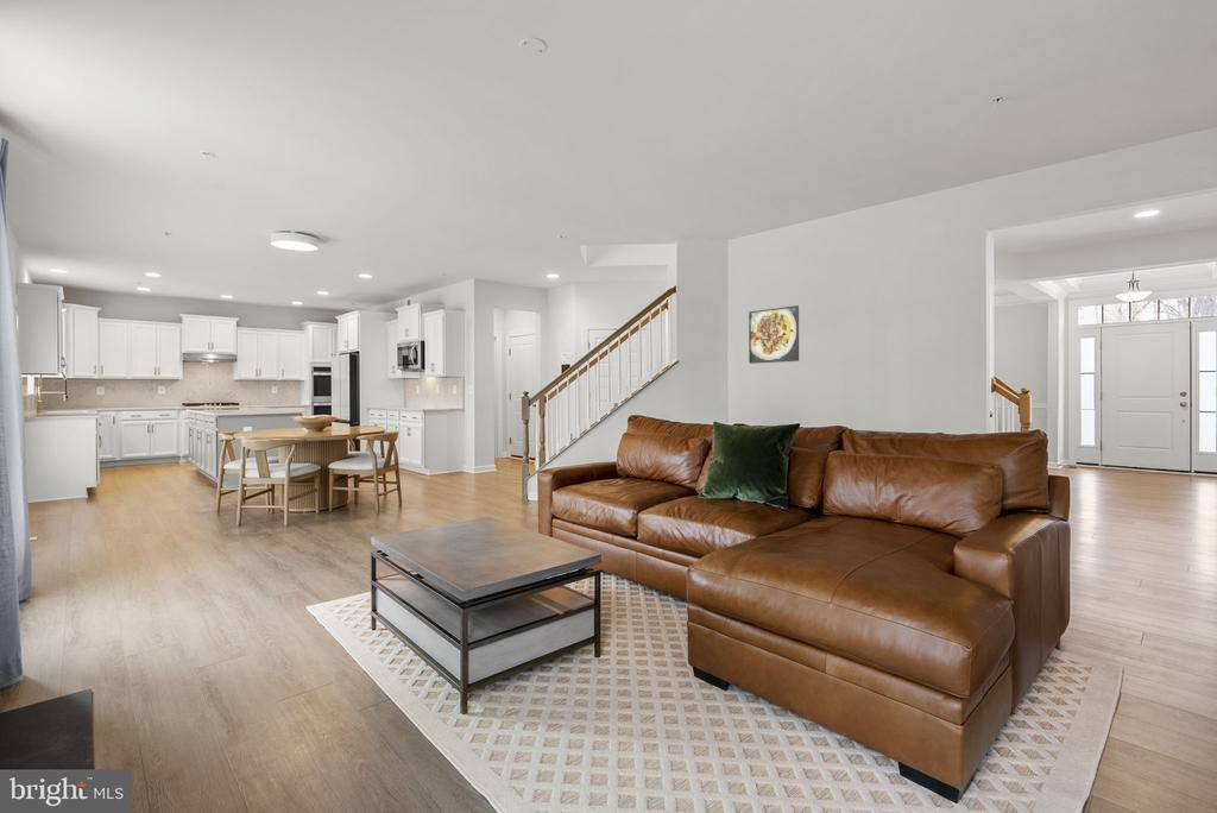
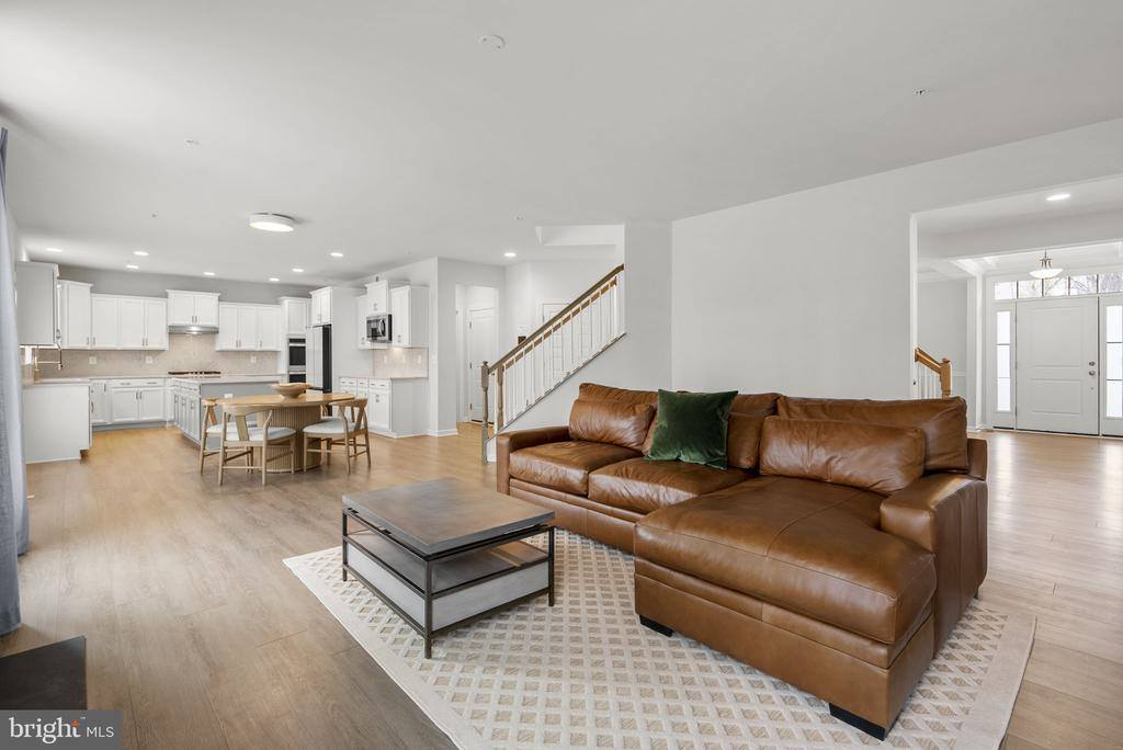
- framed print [748,304,800,365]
